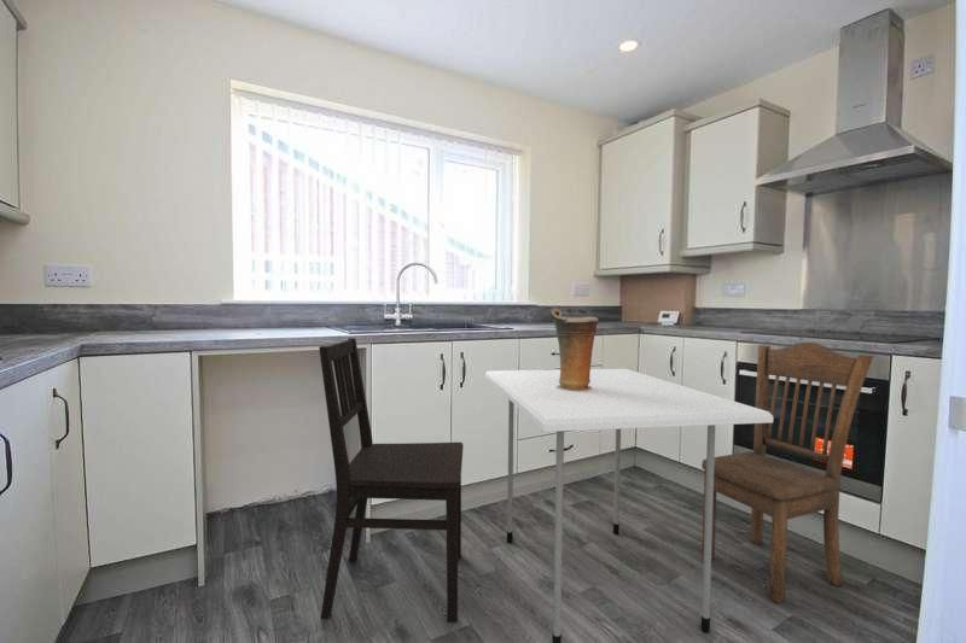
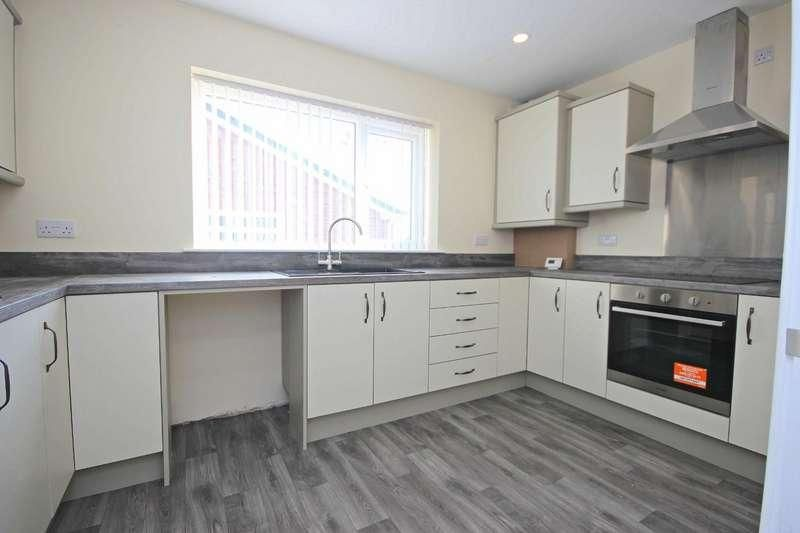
- dining table [484,368,774,643]
- dining chair [700,341,874,604]
- dining chair [318,337,465,624]
- vase [549,308,600,391]
